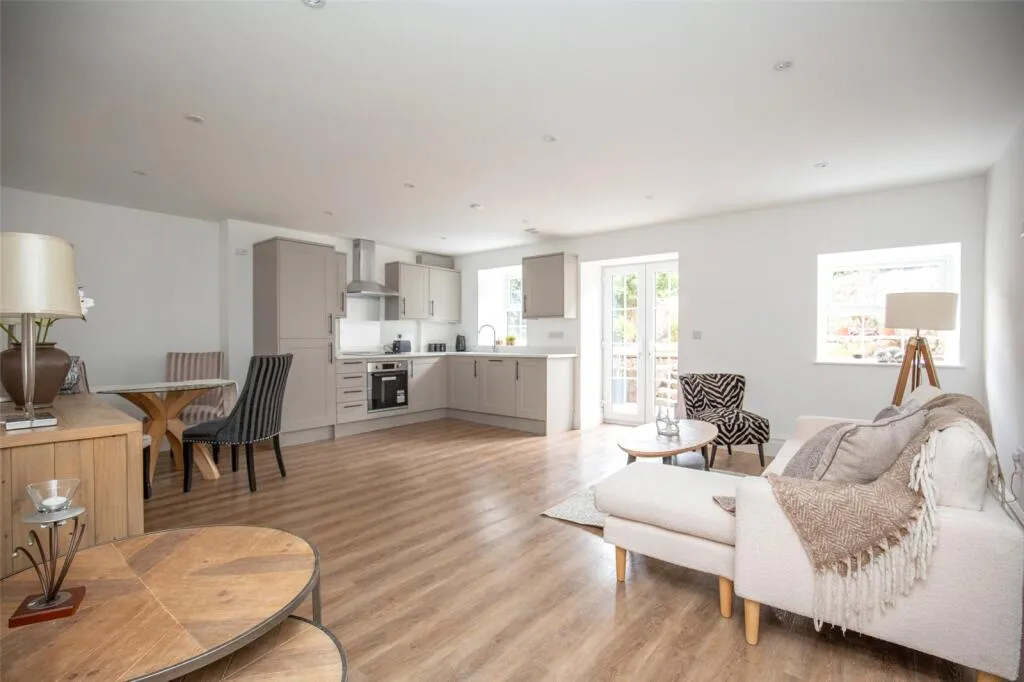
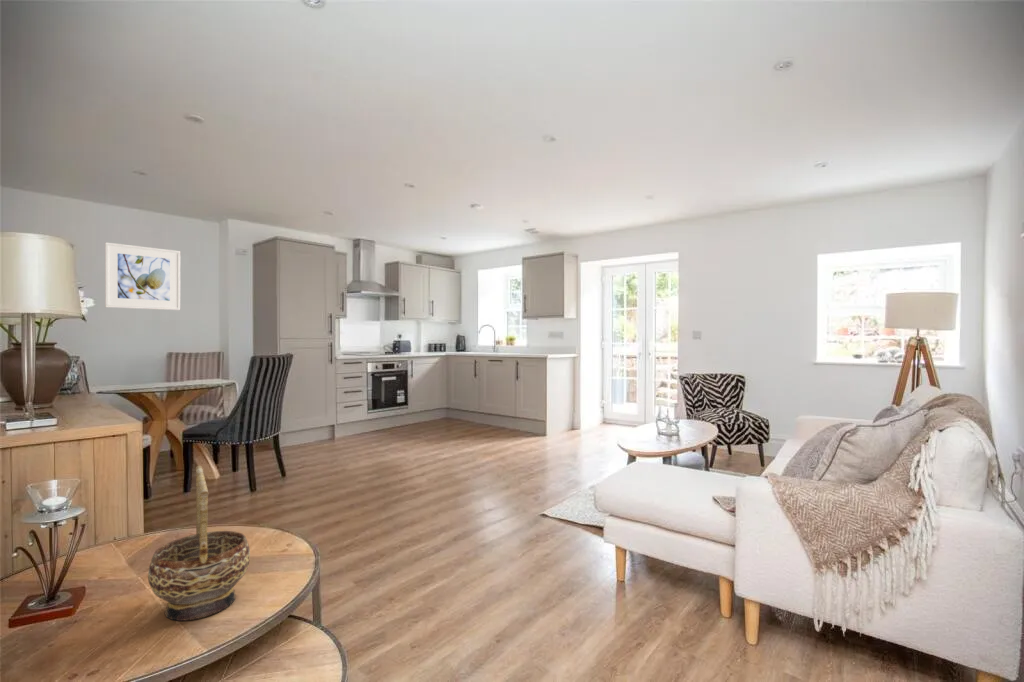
+ decorative bowl [147,465,251,622]
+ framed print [104,241,181,311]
